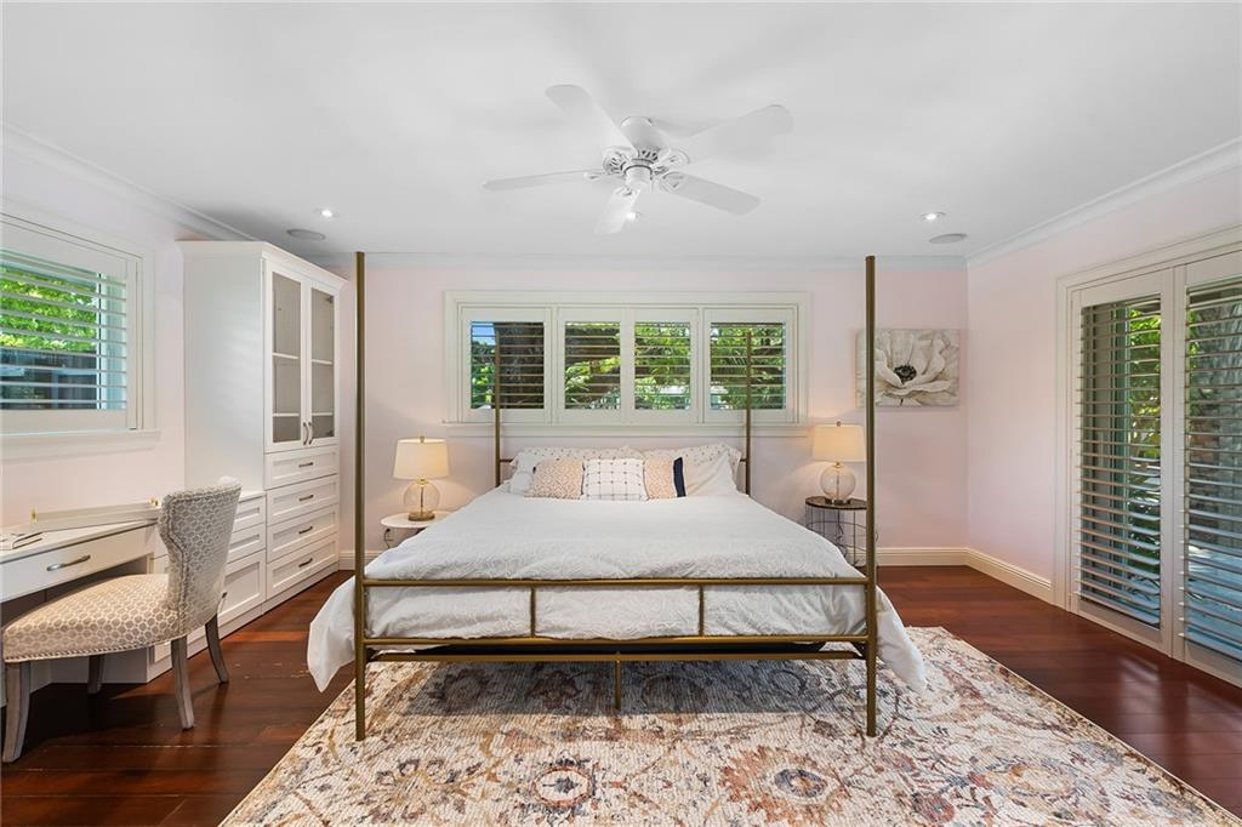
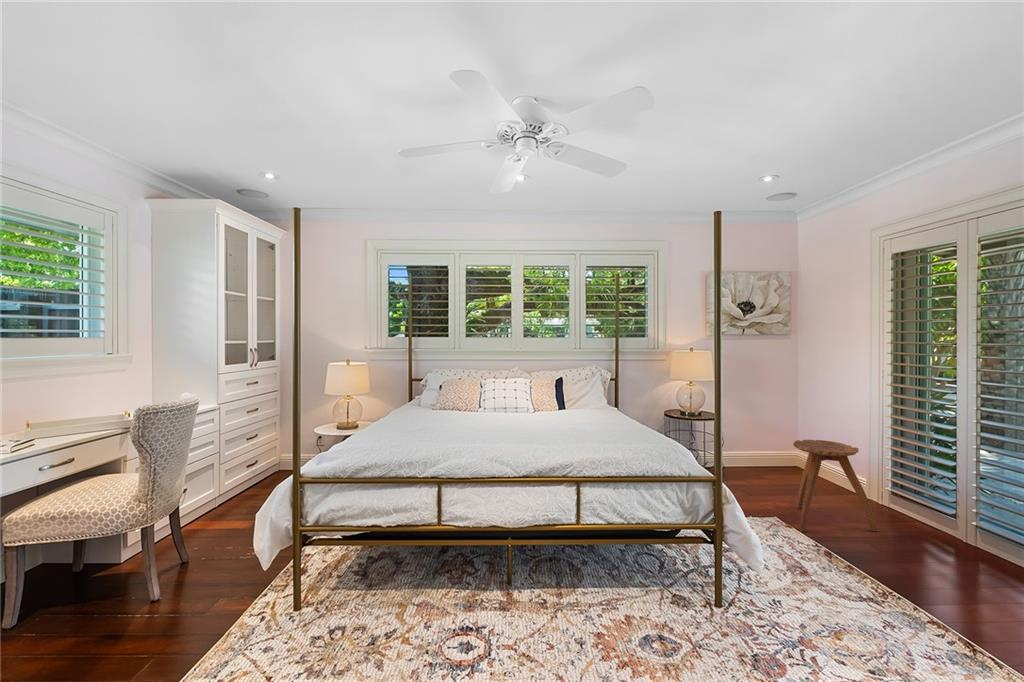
+ stool [792,439,878,533]
